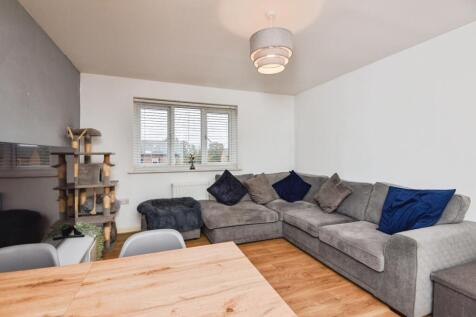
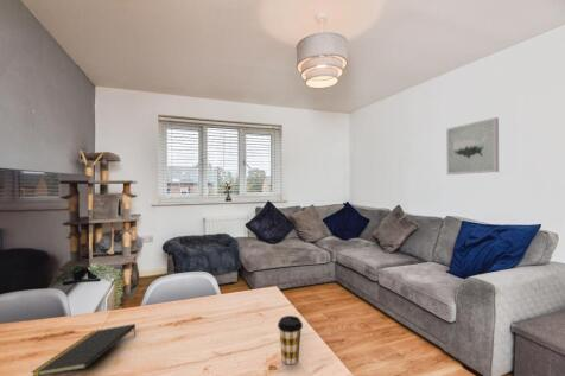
+ coffee cup [277,314,304,365]
+ notepad [31,323,137,376]
+ wall art [445,116,500,176]
